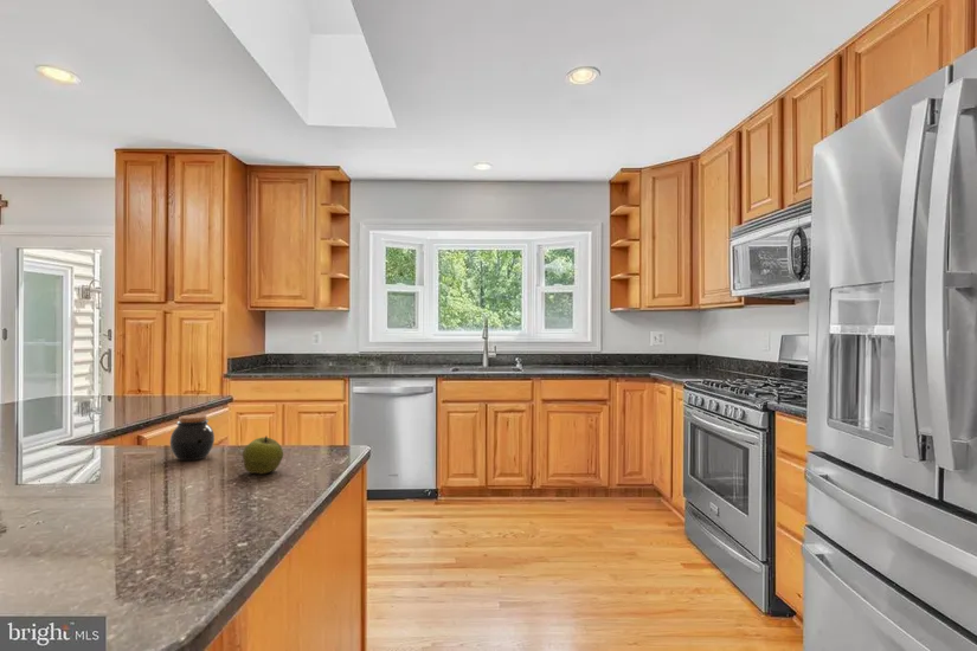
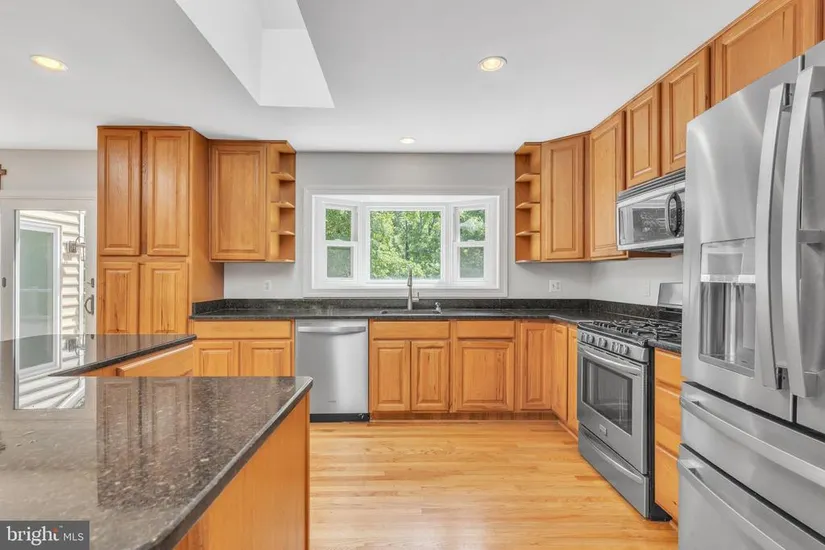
- apple [242,434,284,475]
- jar [169,413,216,462]
